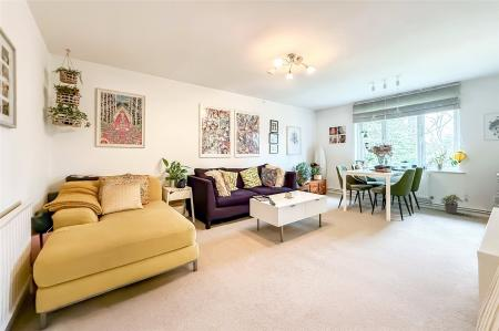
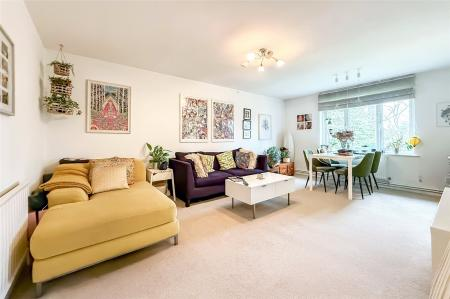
- potted plant [439,193,464,215]
